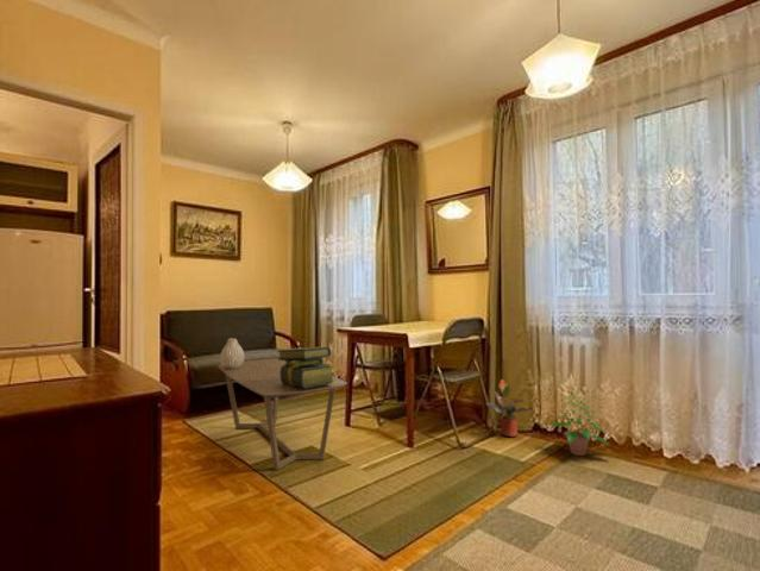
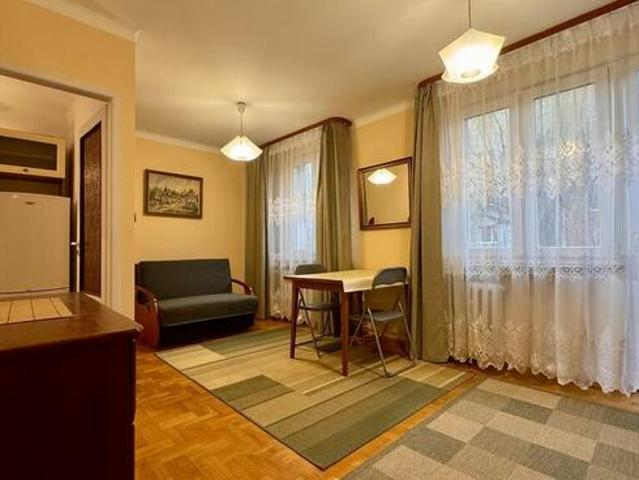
- potted plant [484,378,533,438]
- coffee table [216,357,348,471]
- vase [219,338,246,369]
- potted plant [546,395,611,457]
- stack of books [276,346,335,388]
